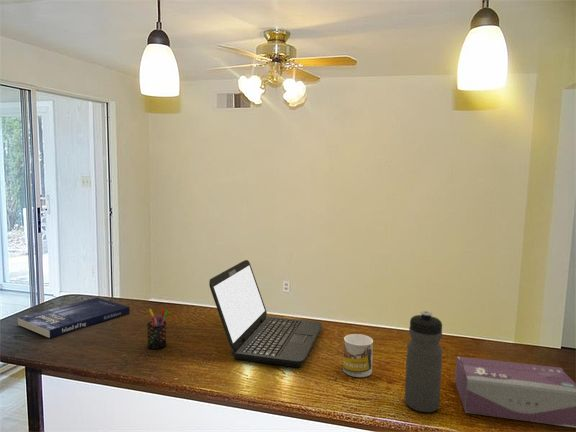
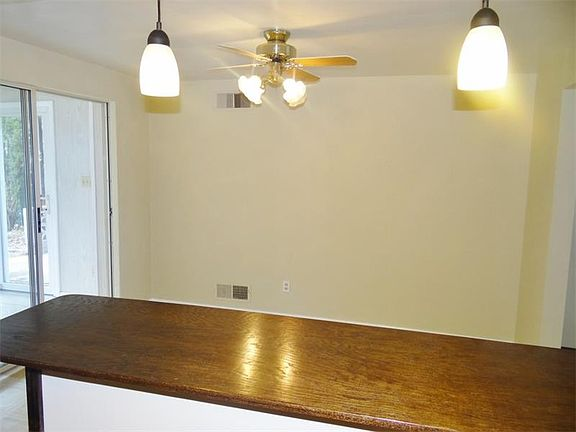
- book [17,297,131,339]
- tissue box [454,356,576,428]
- pen holder [146,308,170,350]
- mug [342,333,374,378]
- water bottle [404,310,444,413]
- laptop [208,259,323,368]
